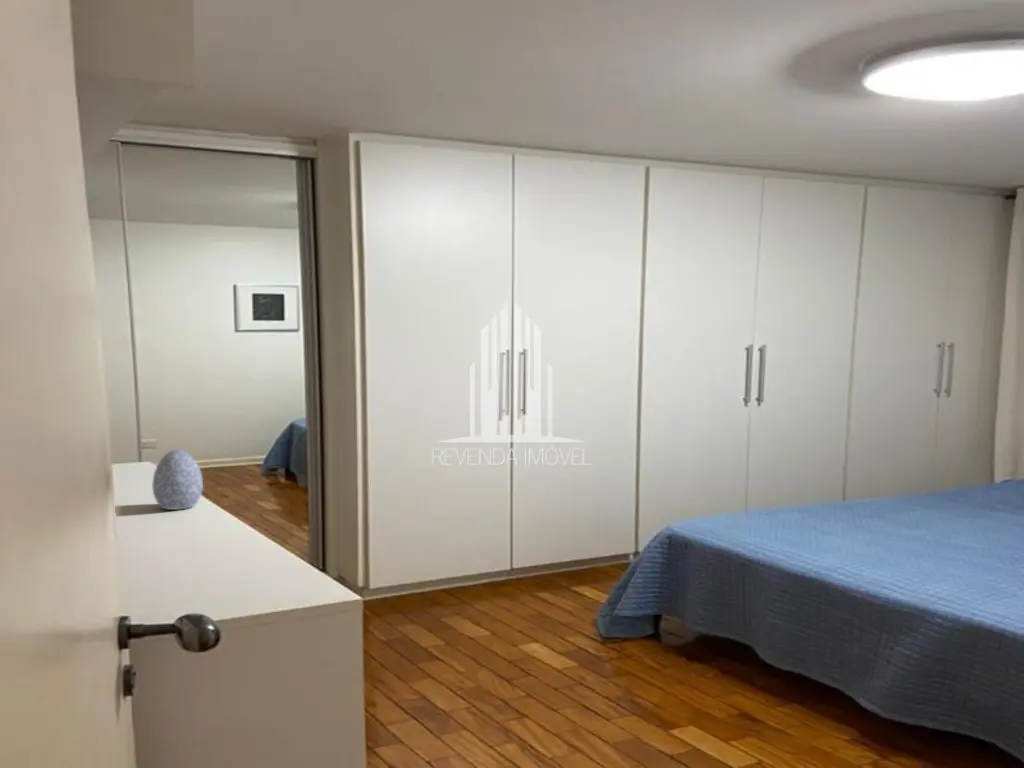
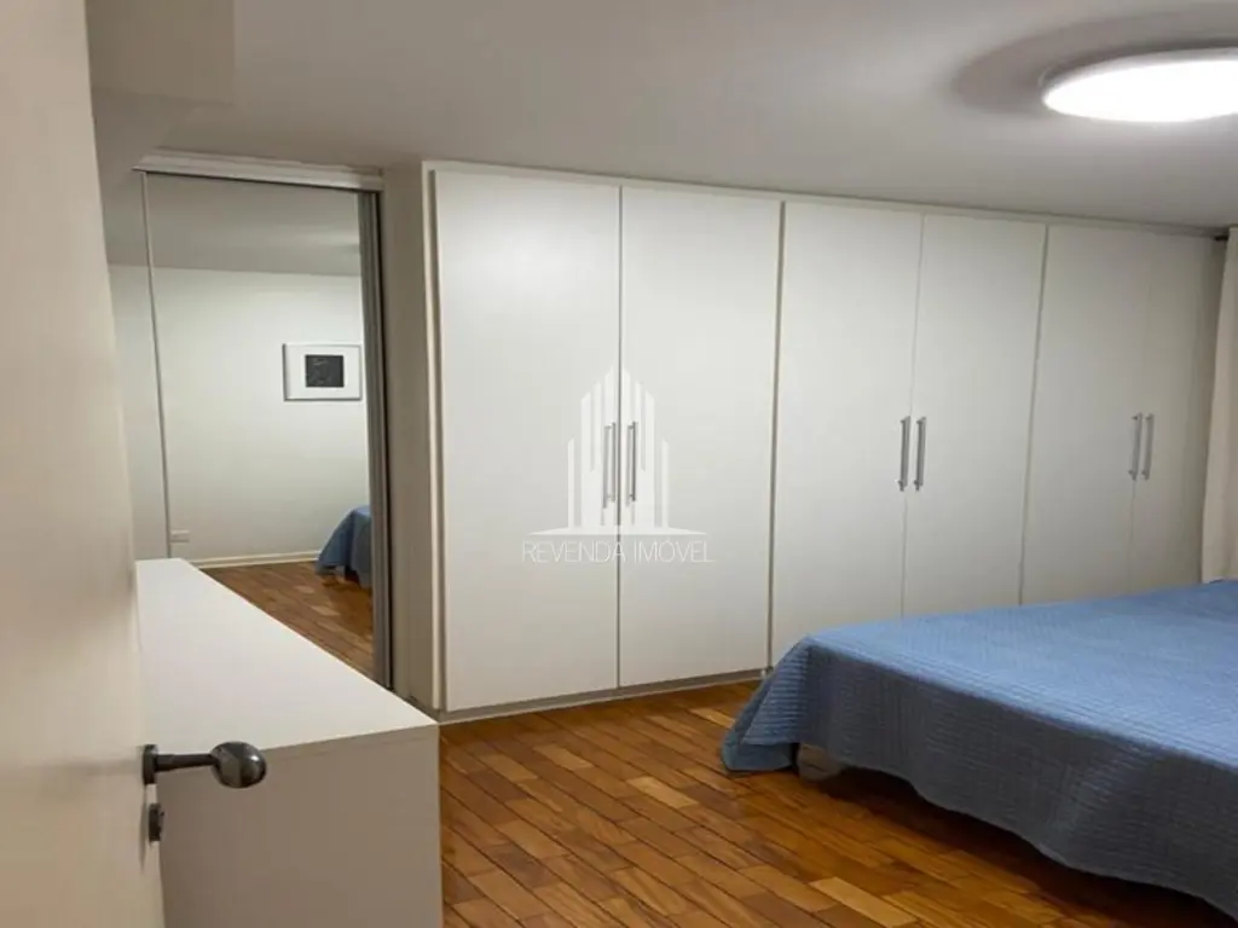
- decorative egg [151,449,204,511]
